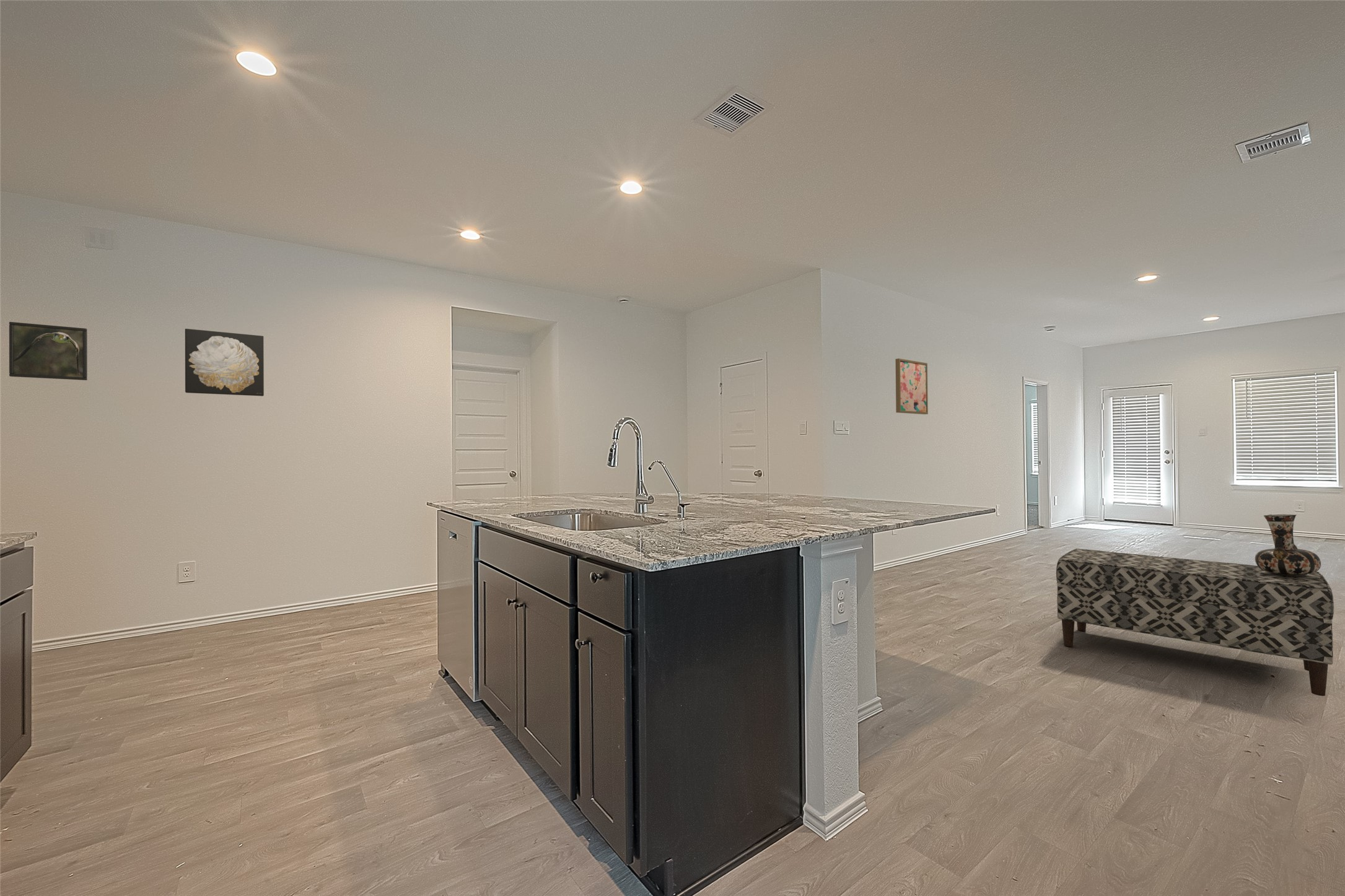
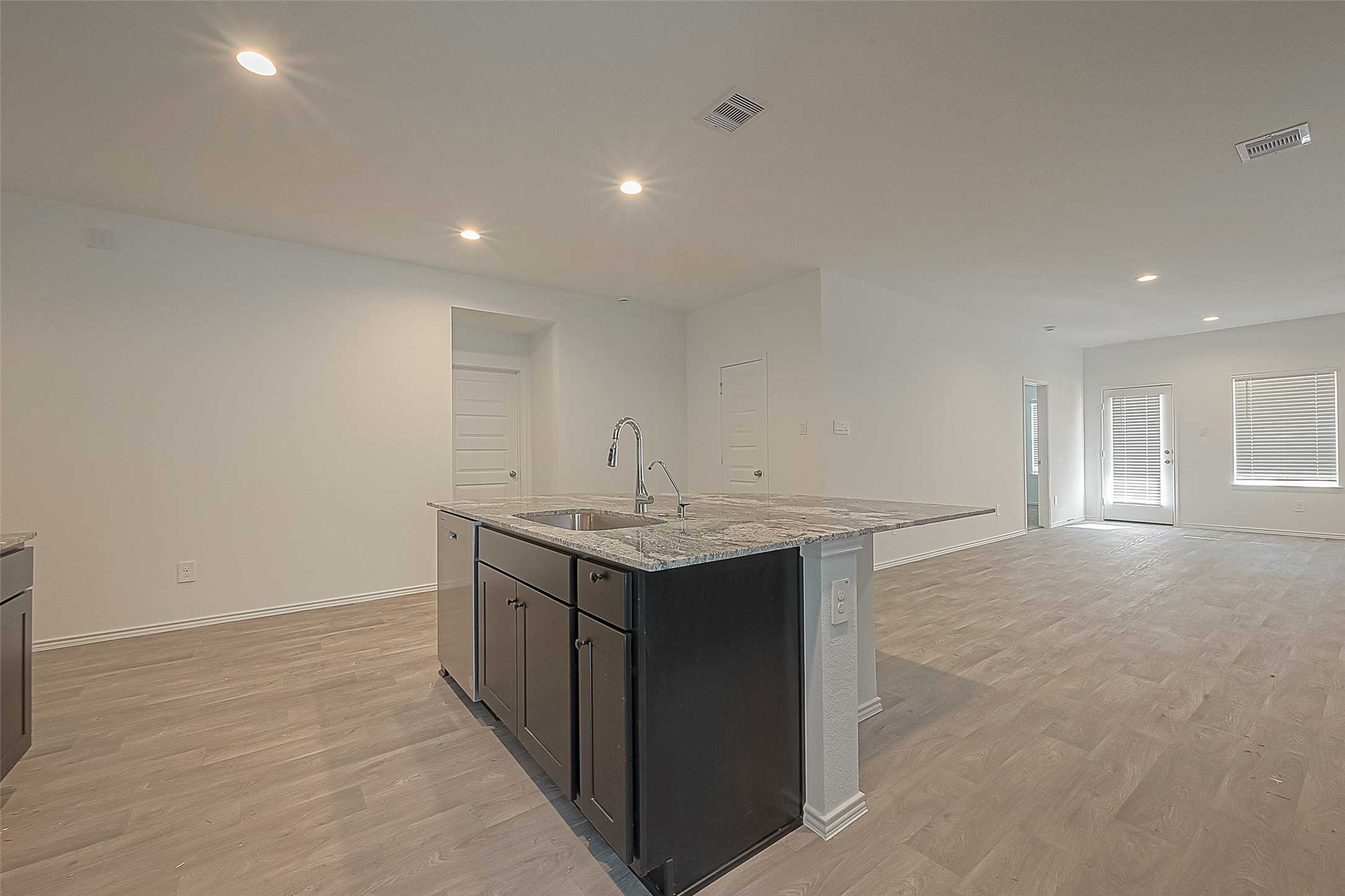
- wall art [185,328,265,397]
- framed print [9,321,88,381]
- decorative vase [1255,514,1321,576]
- bench [1056,548,1334,697]
- wall art [895,358,929,415]
